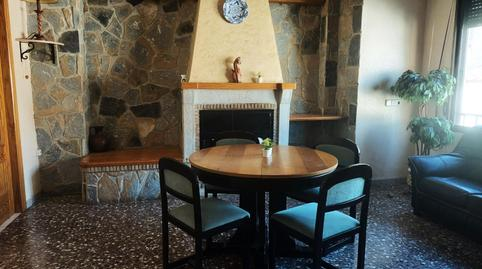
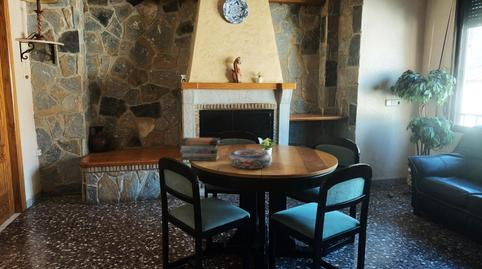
+ book stack [178,137,221,162]
+ bowl [228,148,271,170]
